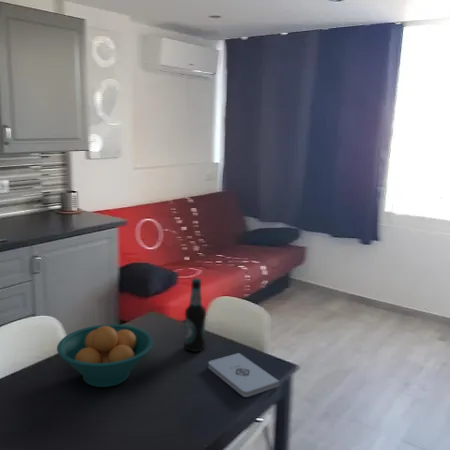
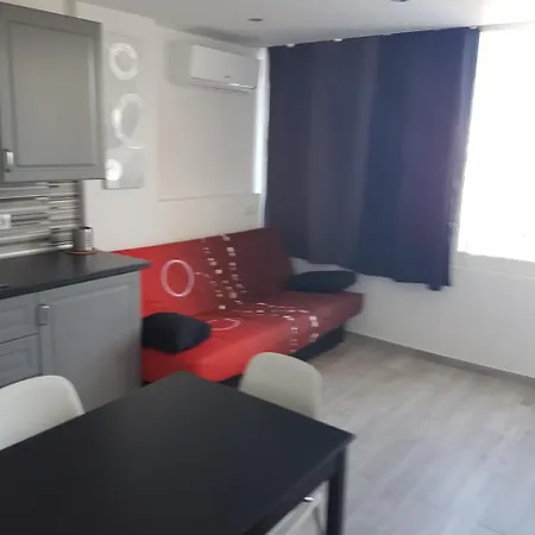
- notepad [207,352,280,398]
- bottle [183,277,207,353]
- fruit bowl [56,323,154,388]
